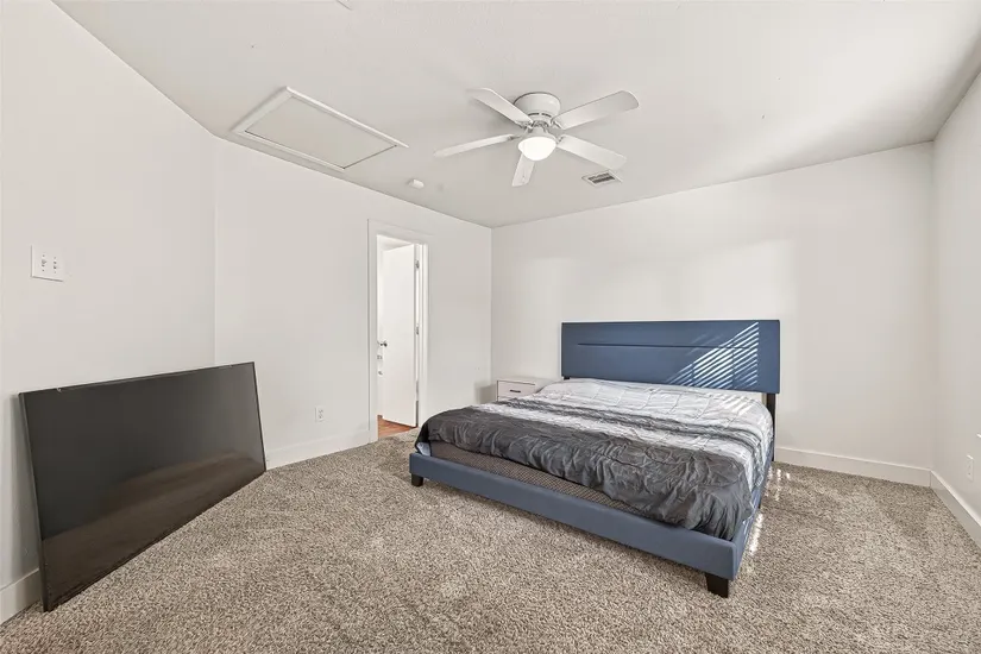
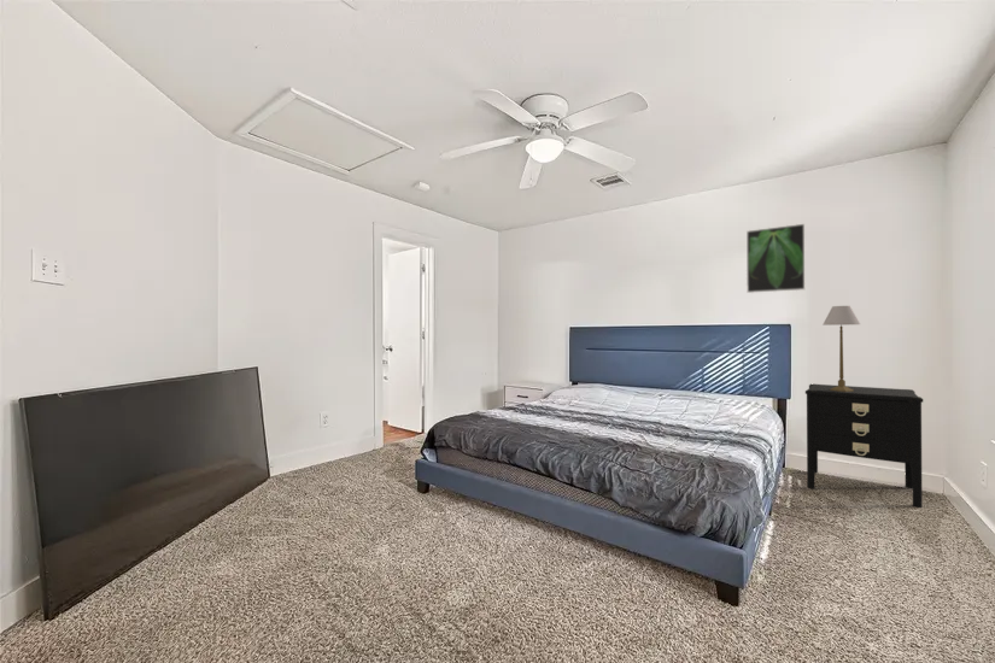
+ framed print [745,223,806,294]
+ nightstand [804,383,924,509]
+ table lamp [821,305,861,392]
